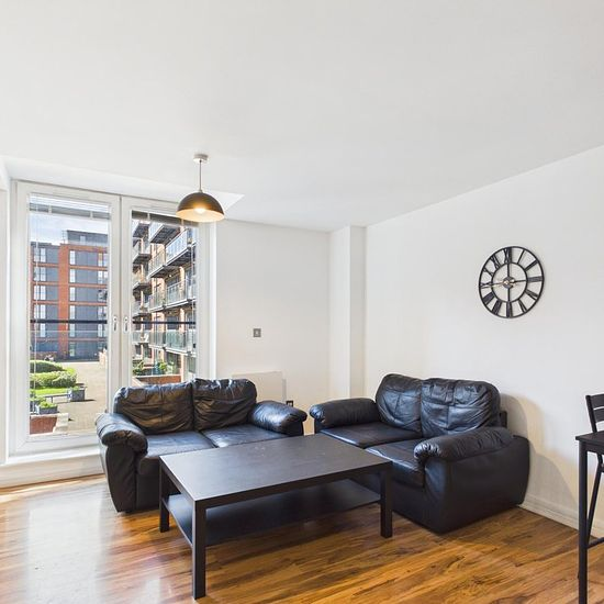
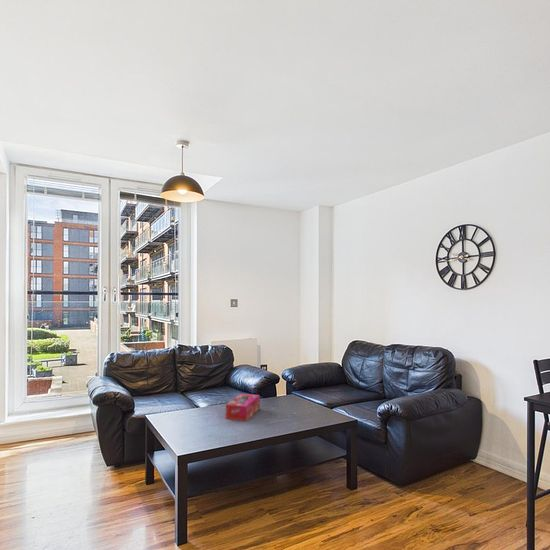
+ tissue box [225,393,261,422]
